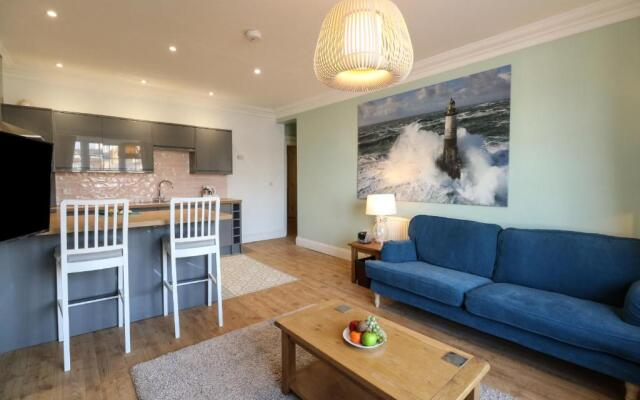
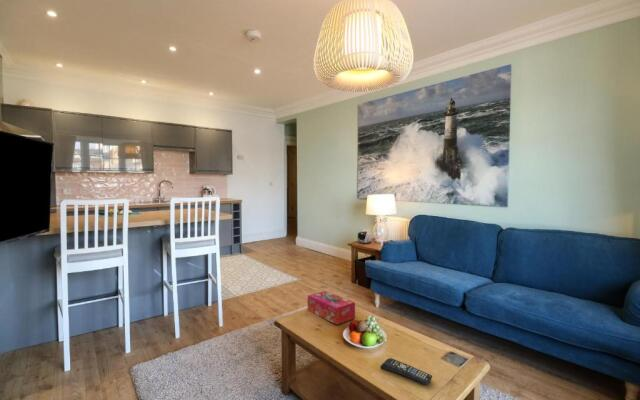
+ tissue box [307,290,356,326]
+ remote control [379,357,433,386]
